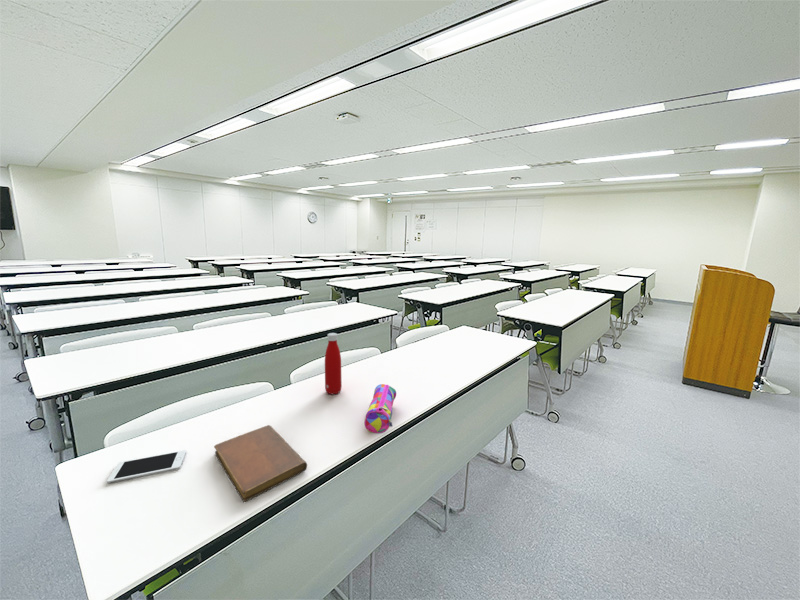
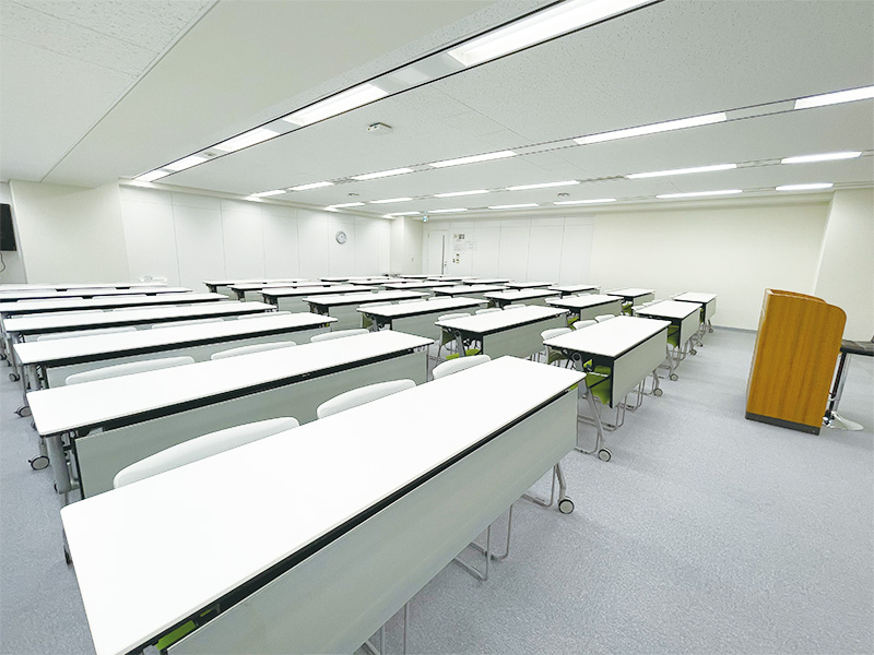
- bottle [324,332,343,395]
- pencil case [363,383,397,434]
- cell phone [106,449,187,484]
- notebook [213,424,308,503]
